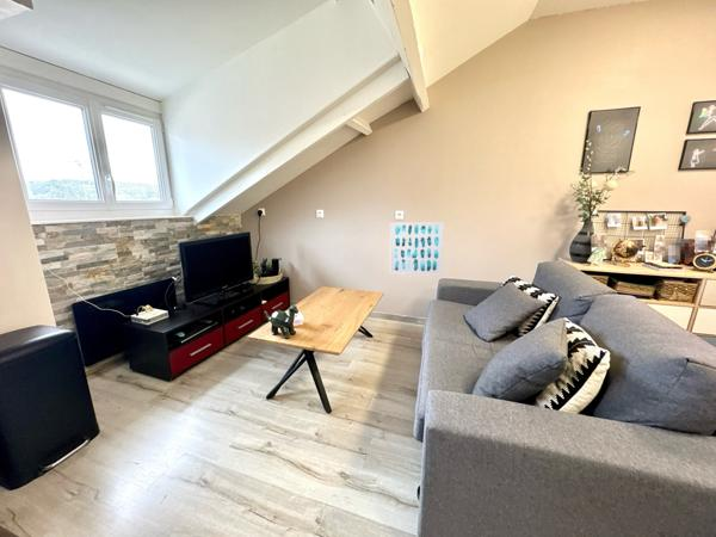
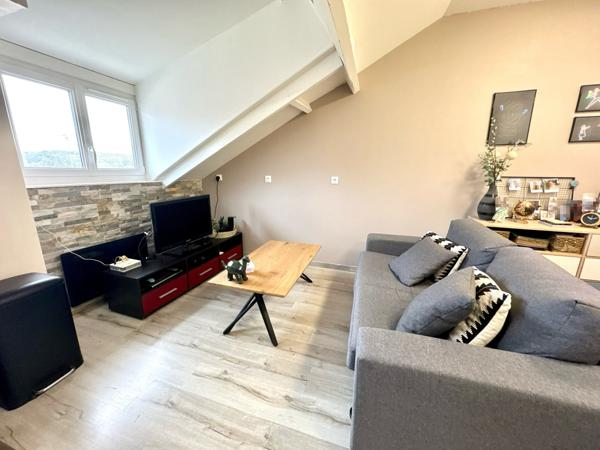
- wall art [389,221,445,277]
